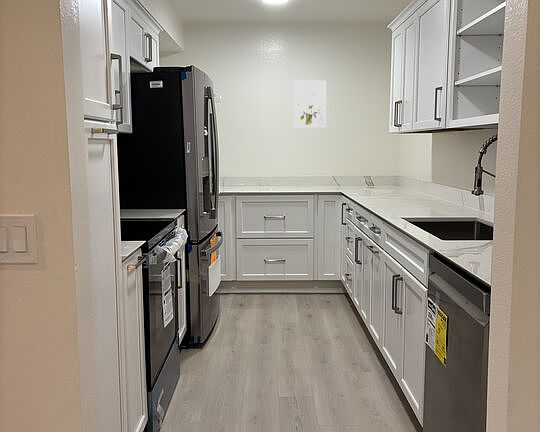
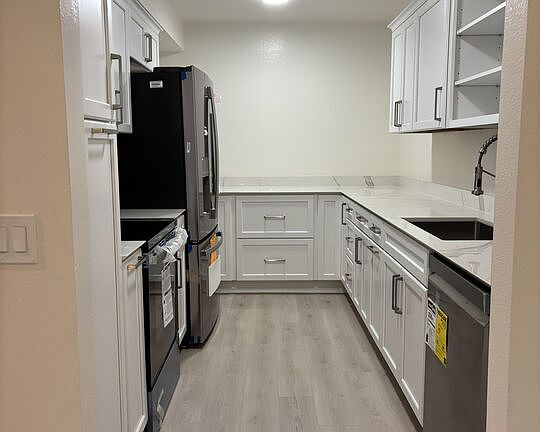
- wall art [293,80,326,128]
